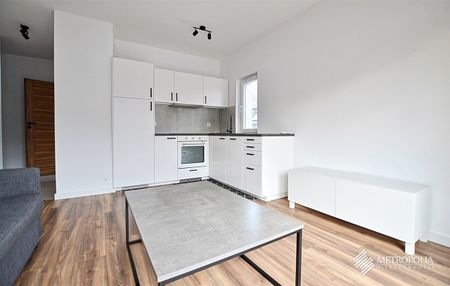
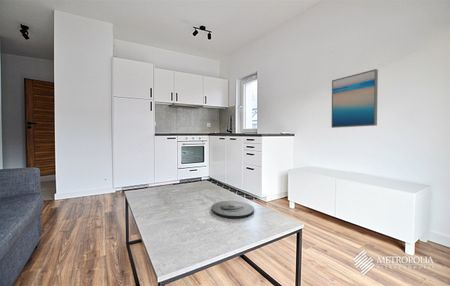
+ wall art [330,68,379,129]
+ plate [211,200,255,219]
